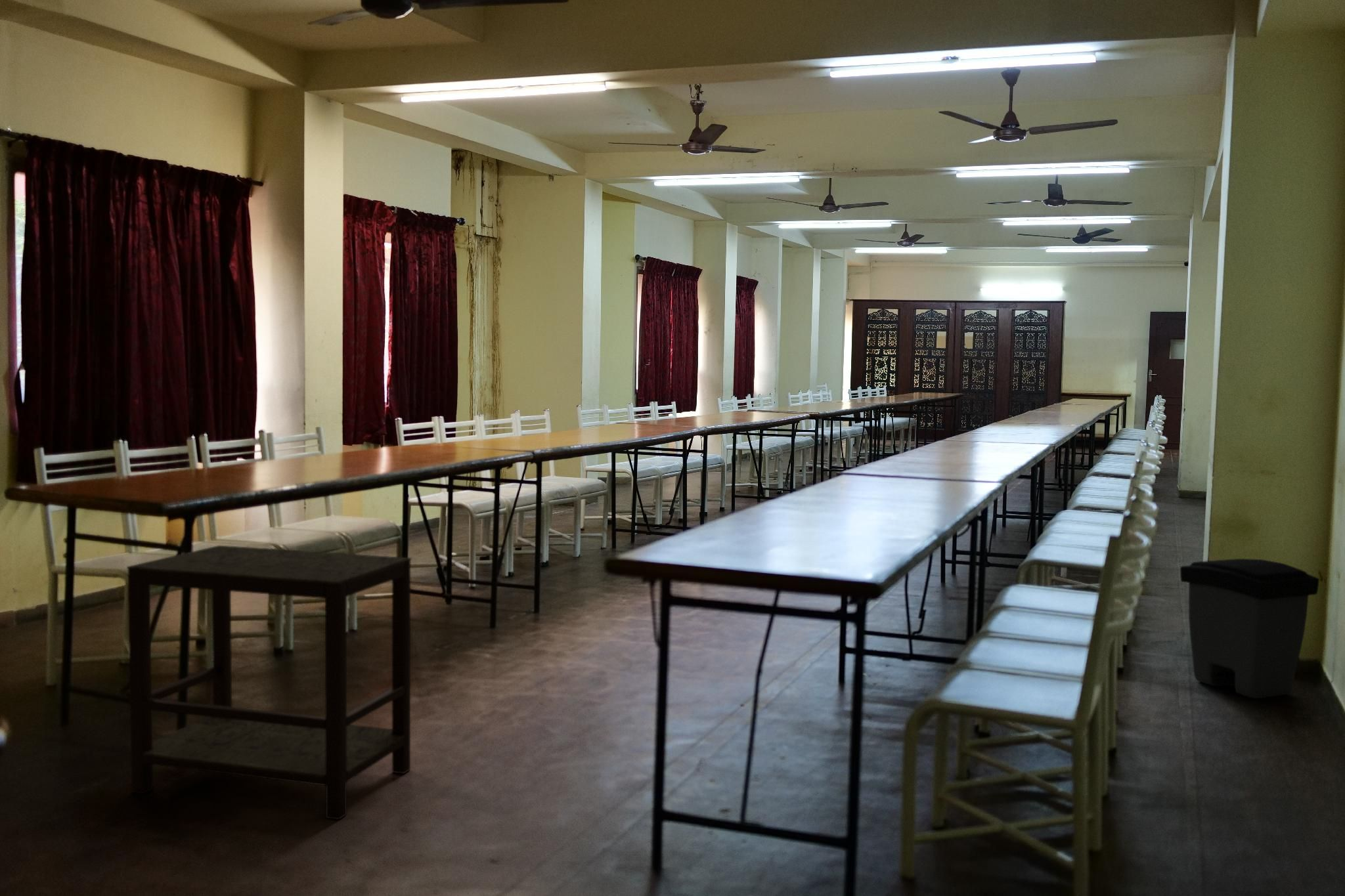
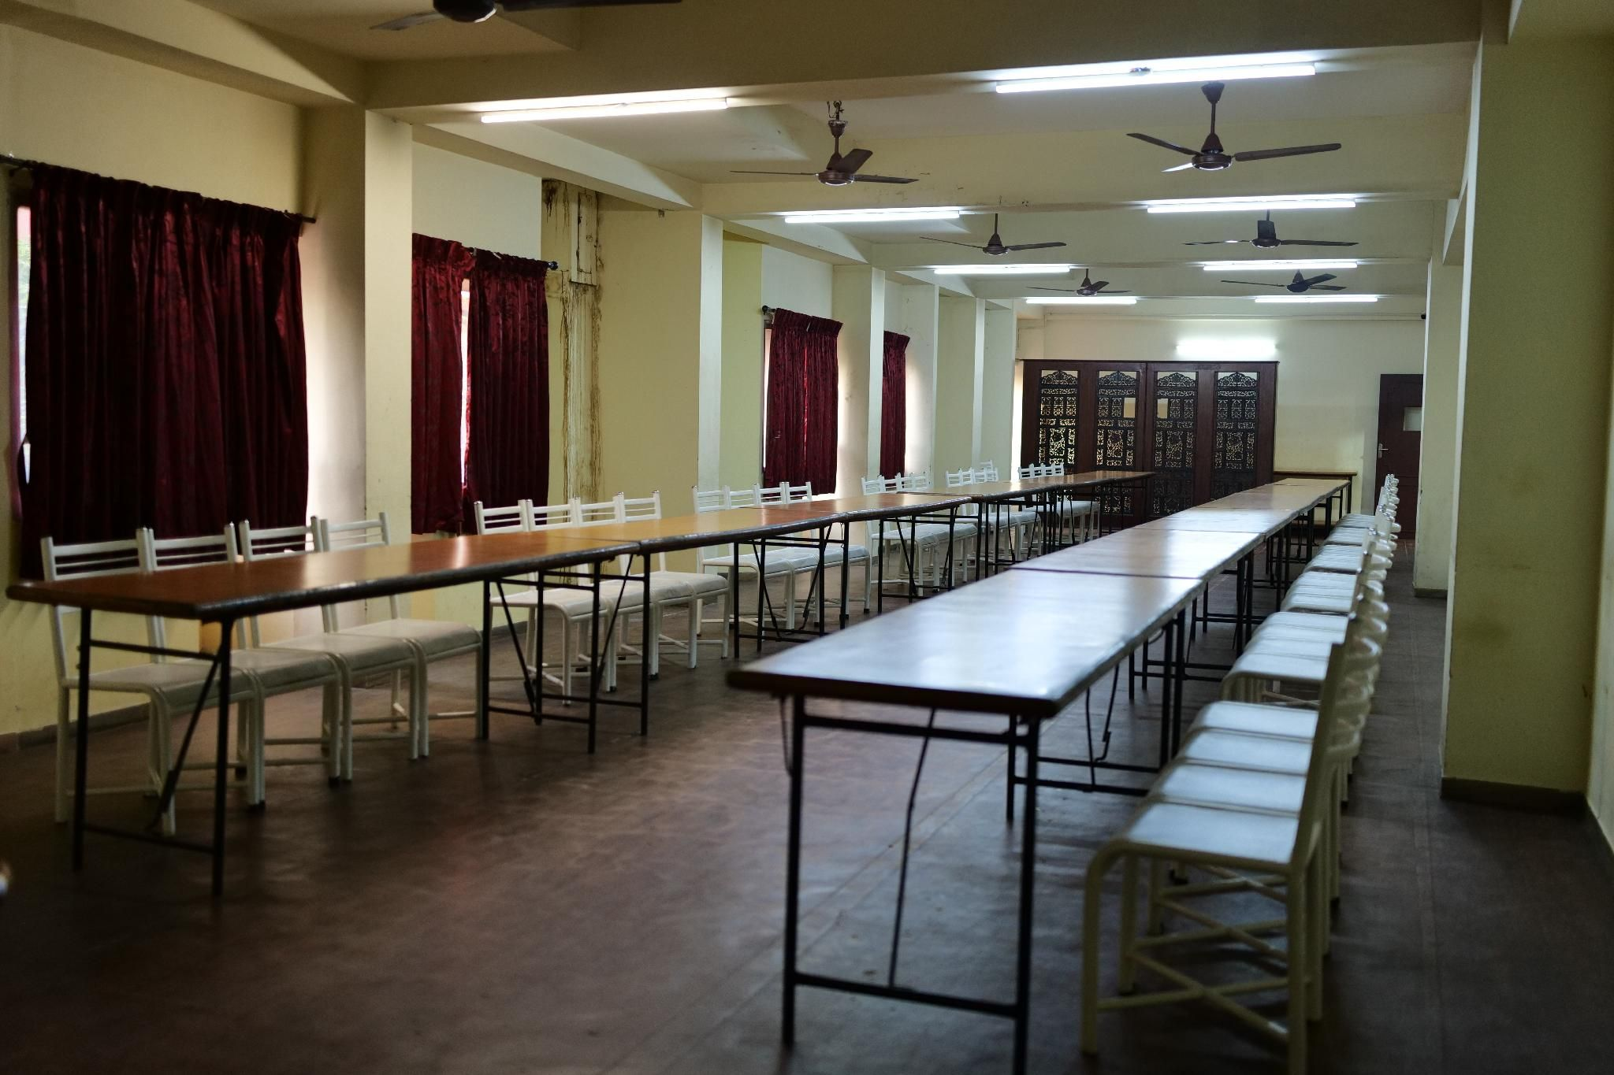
- side table [126,545,412,821]
- trash can [1180,558,1320,699]
